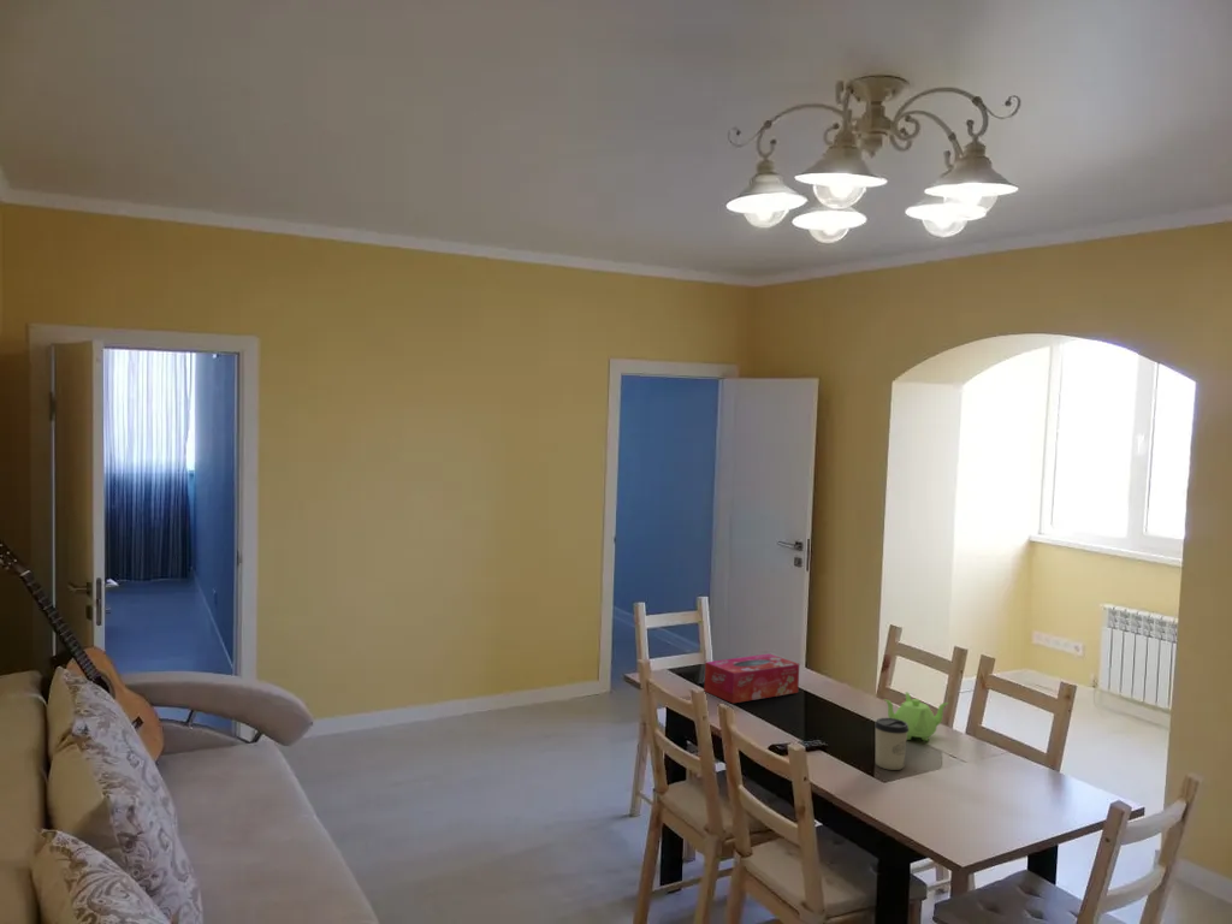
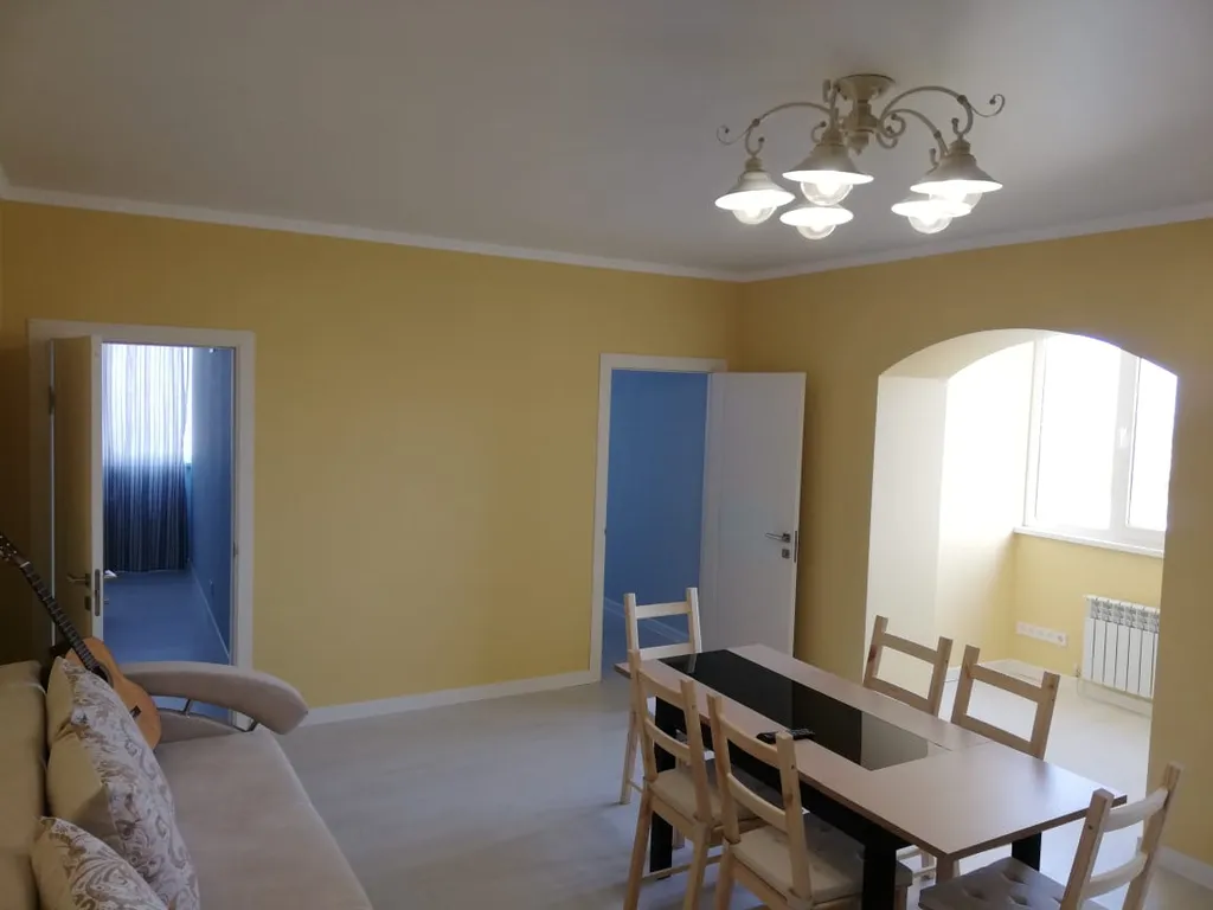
- teapot [883,691,949,742]
- cup [873,717,908,771]
- tissue box [703,652,800,704]
